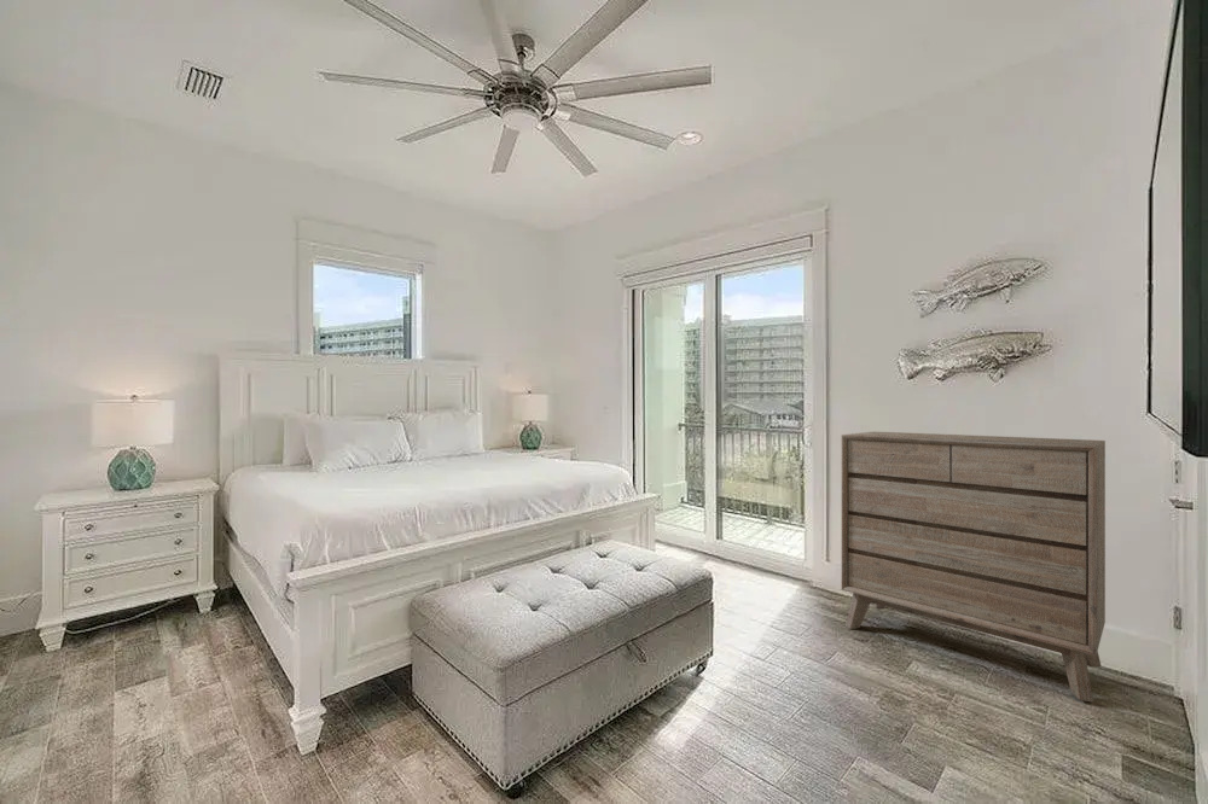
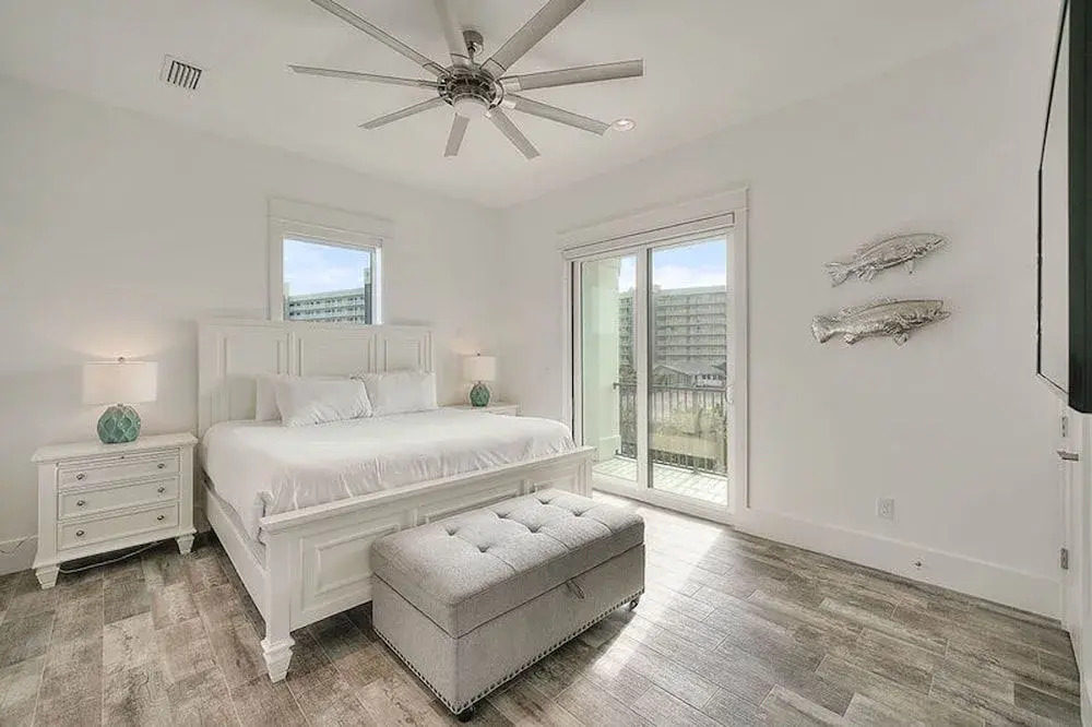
- dresser [841,431,1107,703]
